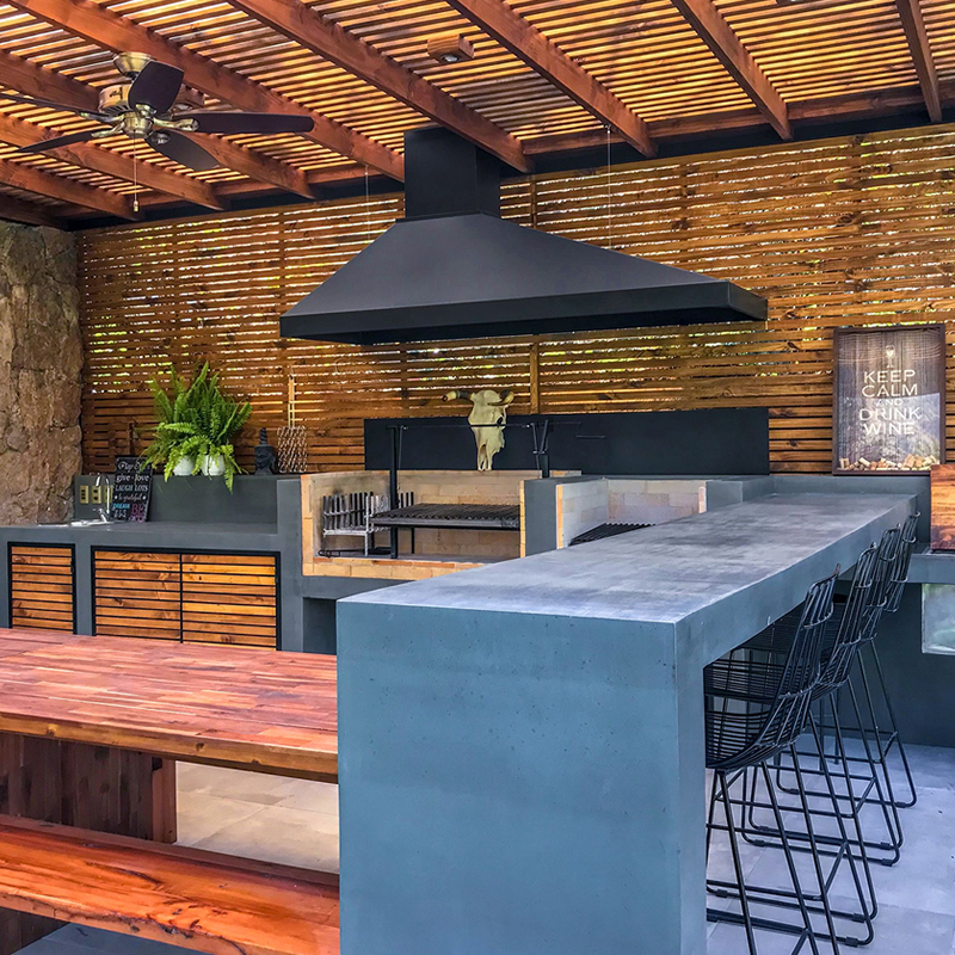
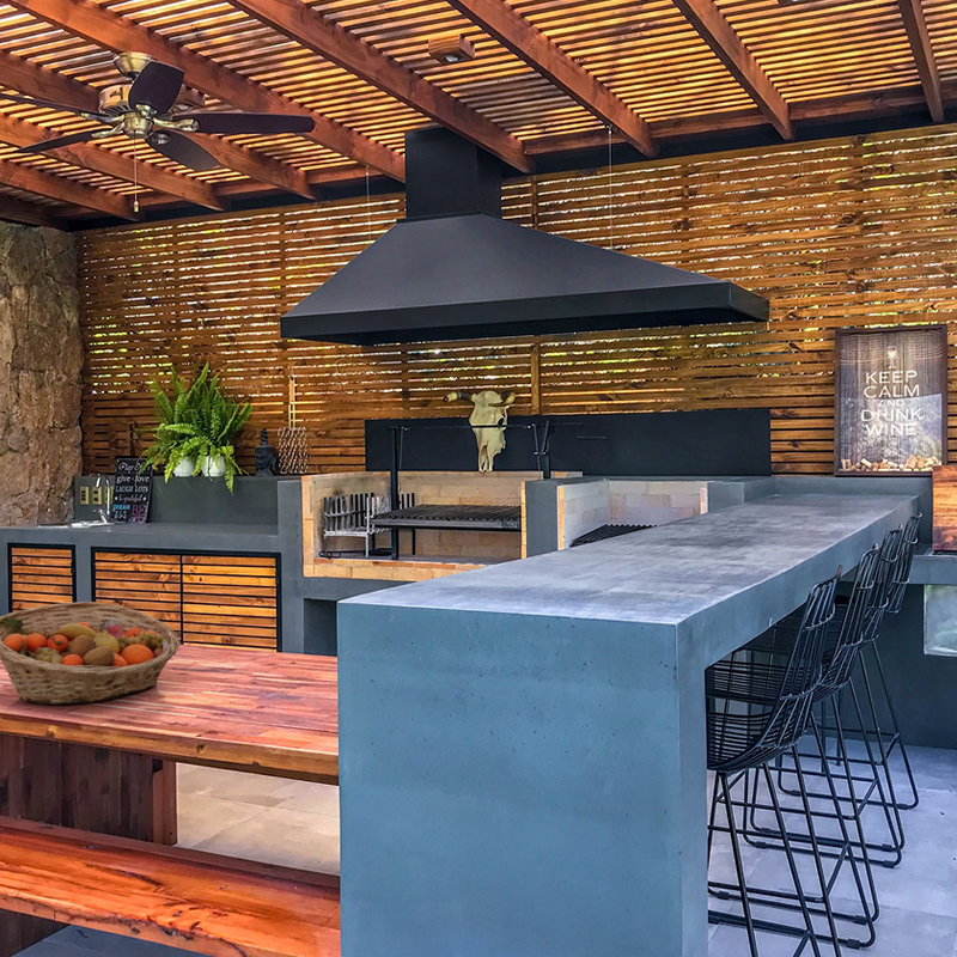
+ fruit basket [0,601,181,706]
